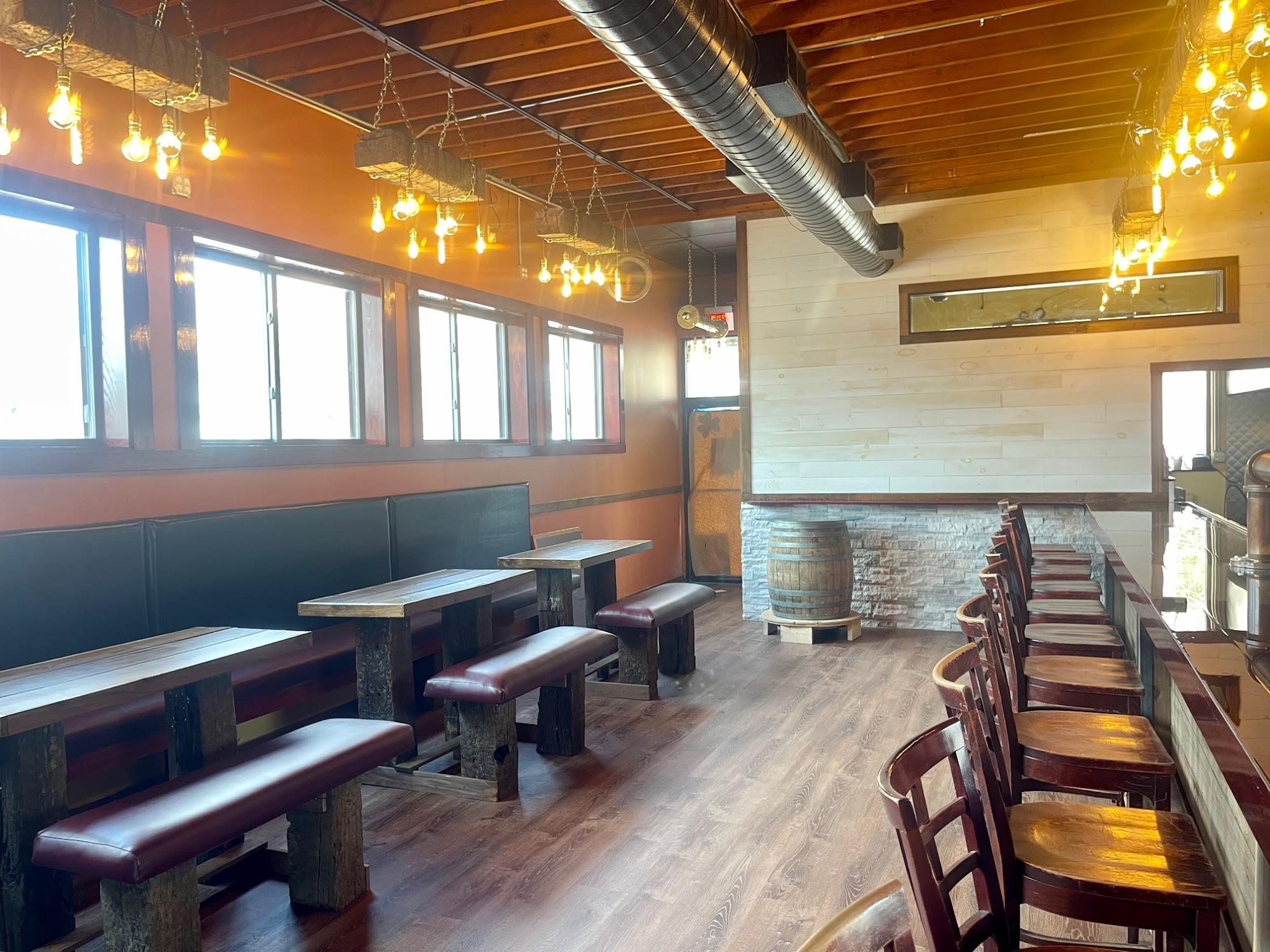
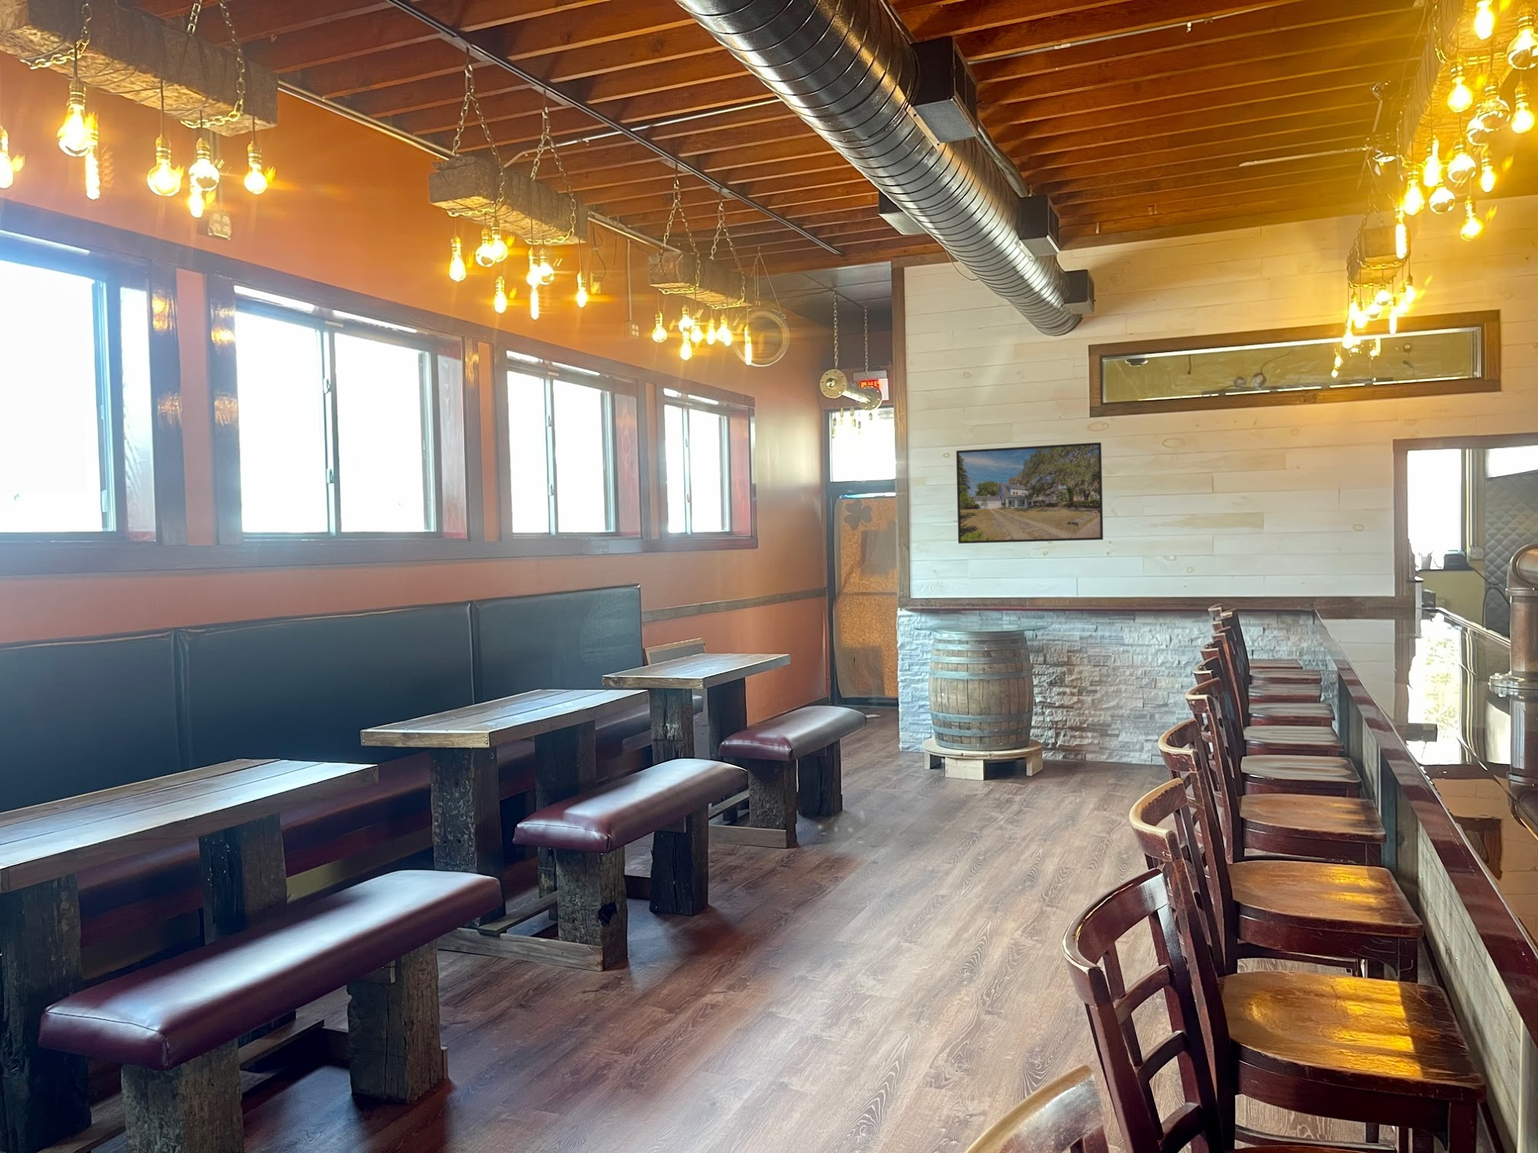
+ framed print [955,442,1104,544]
